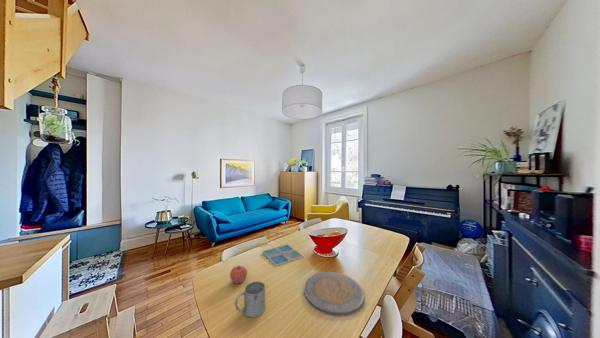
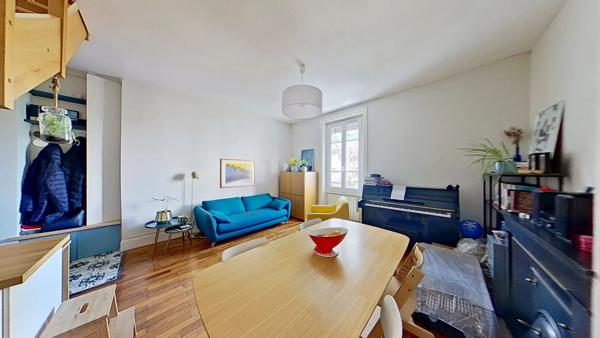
- plate [303,271,366,317]
- drink coaster [261,243,305,267]
- mug [234,280,266,319]
- apple [229,265,248,285]
